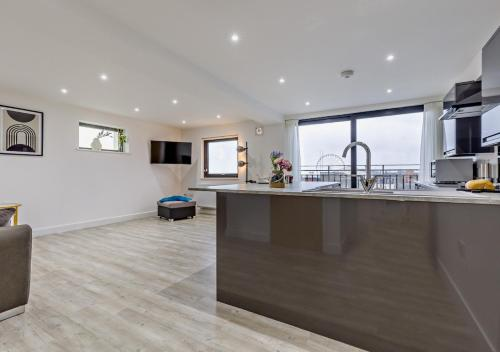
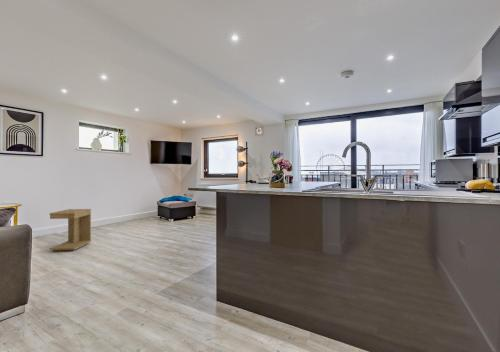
+ side table [49,208,92,252]
